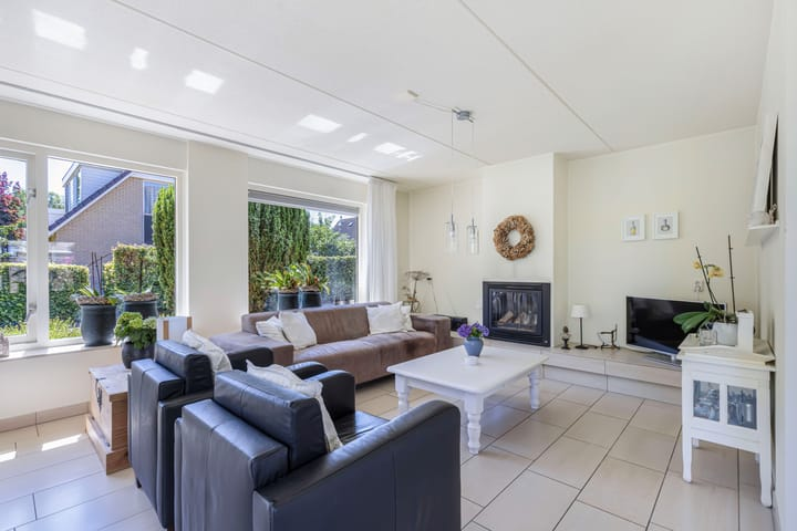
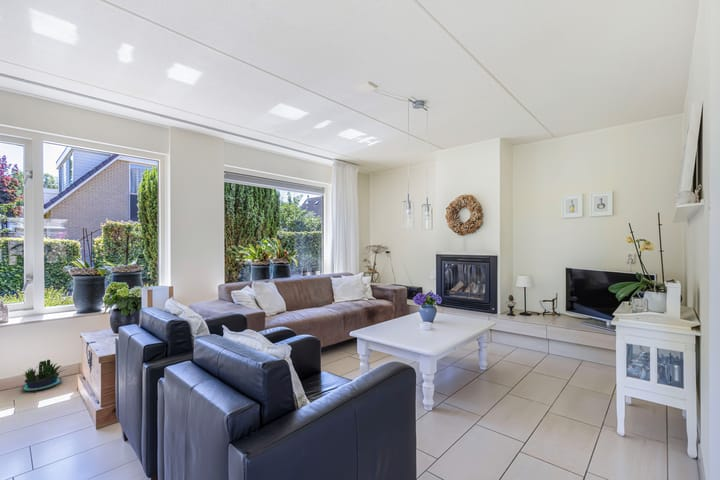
+ potted plant [20,359,66,392]
